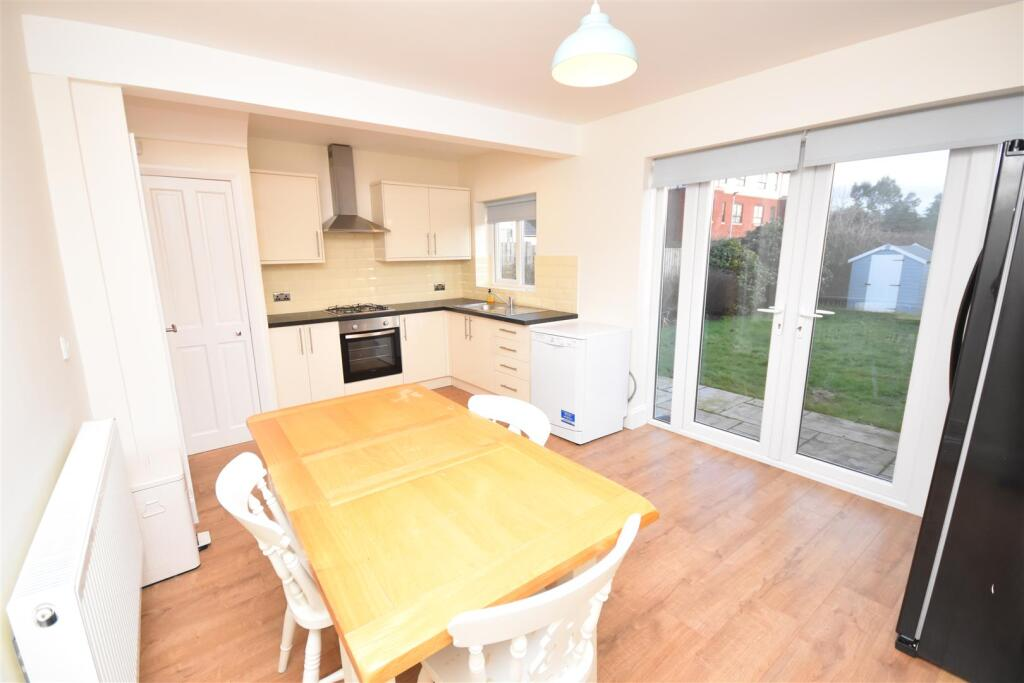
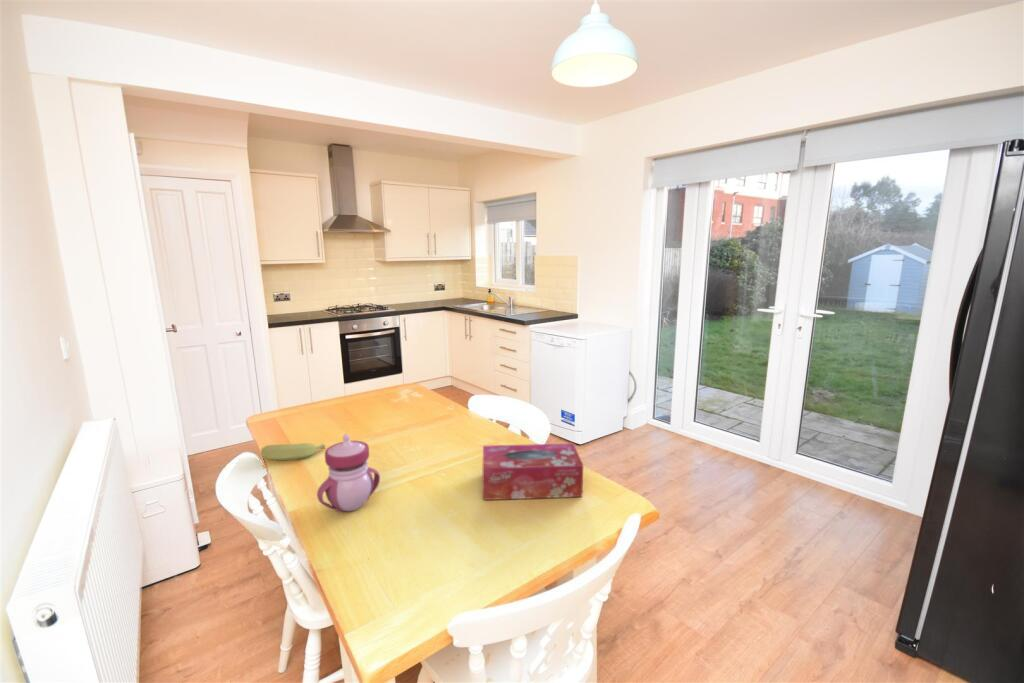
+ sippy cup [316,433,381,512]
+ tissue box [482,443,584,501]
+ banana [260,442,326,462]
